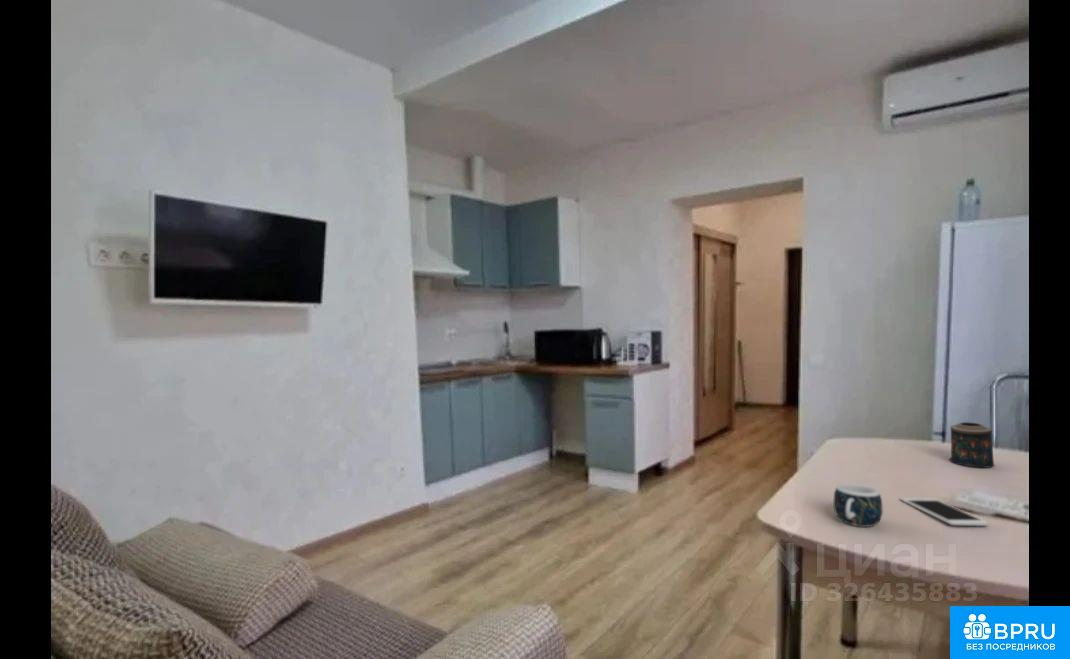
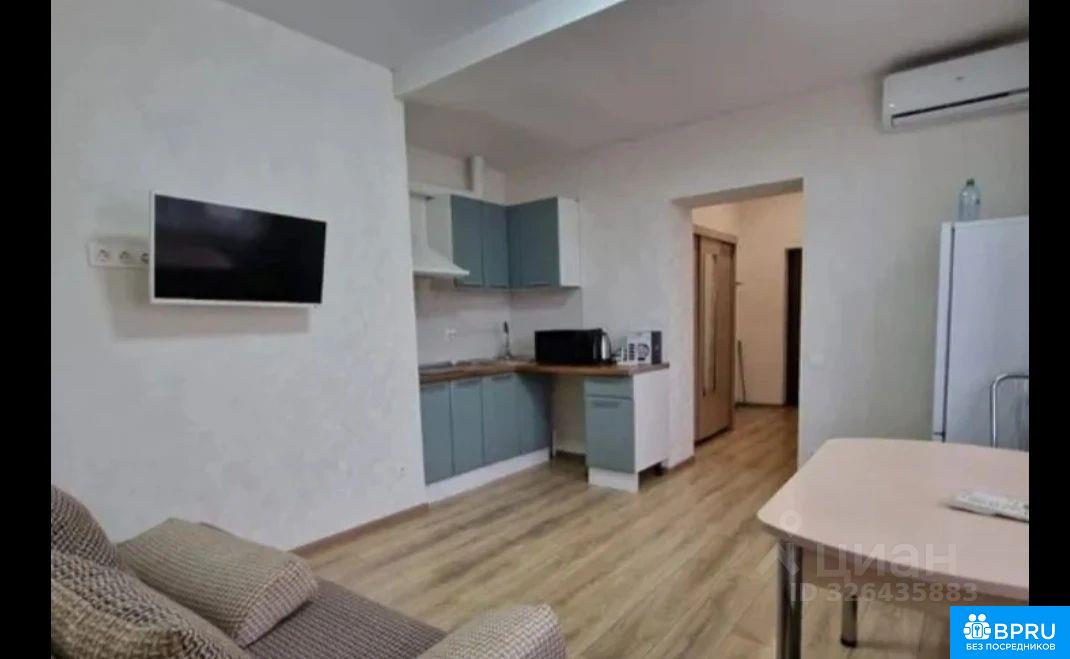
- mug [832,482,884,528]
- candle [948,421,996,469]
- cell phone [899,497,990,527]
